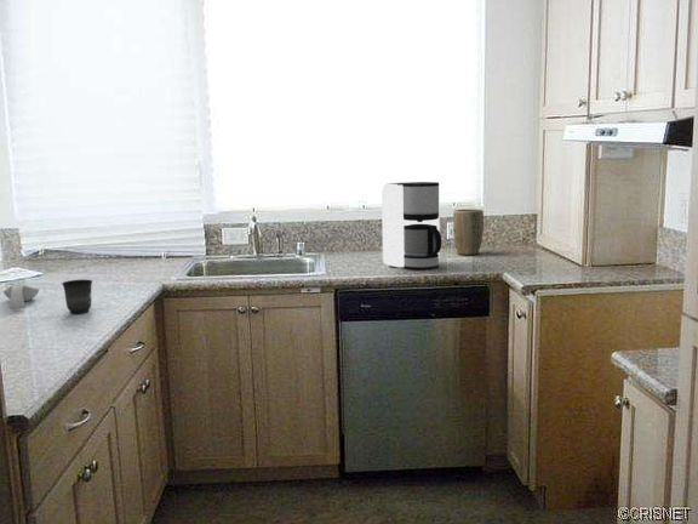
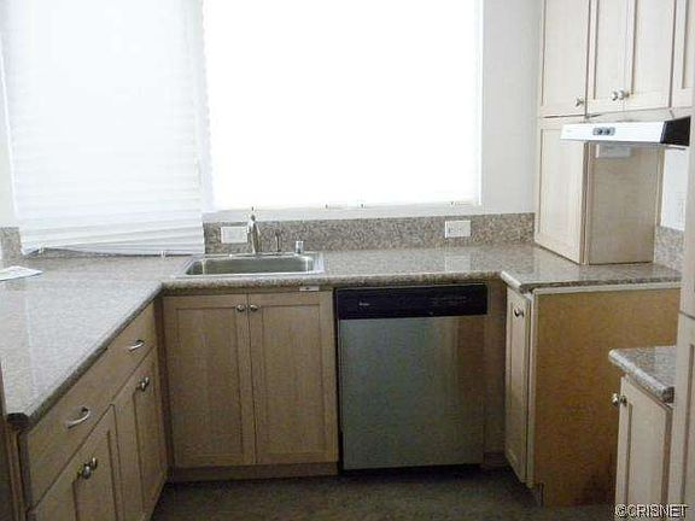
- spoon rest [2,284,40,311]
- mug [61,279,93,314]
- coffee maker [381,181,442,270]
- plant pot [452,207,485,256]
